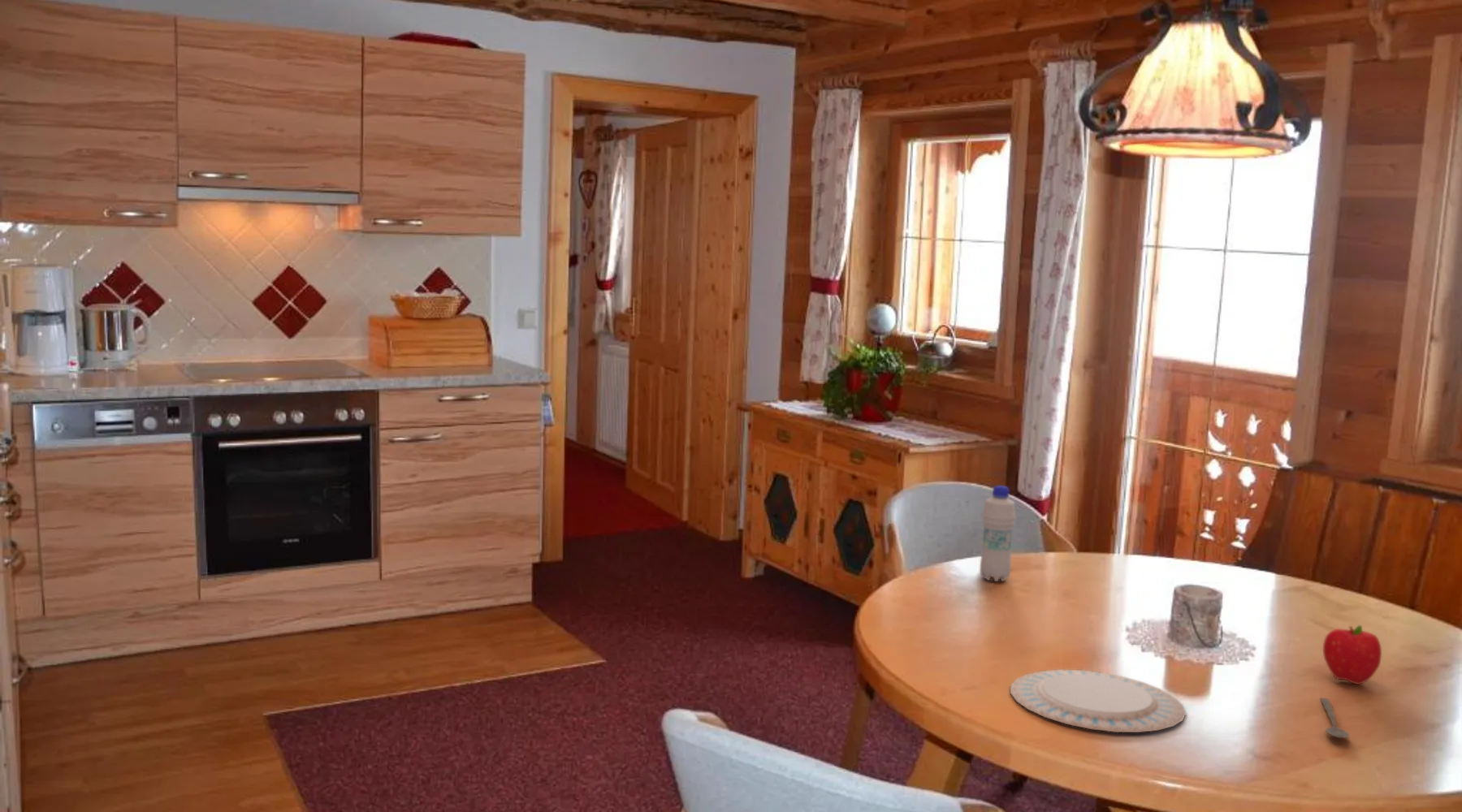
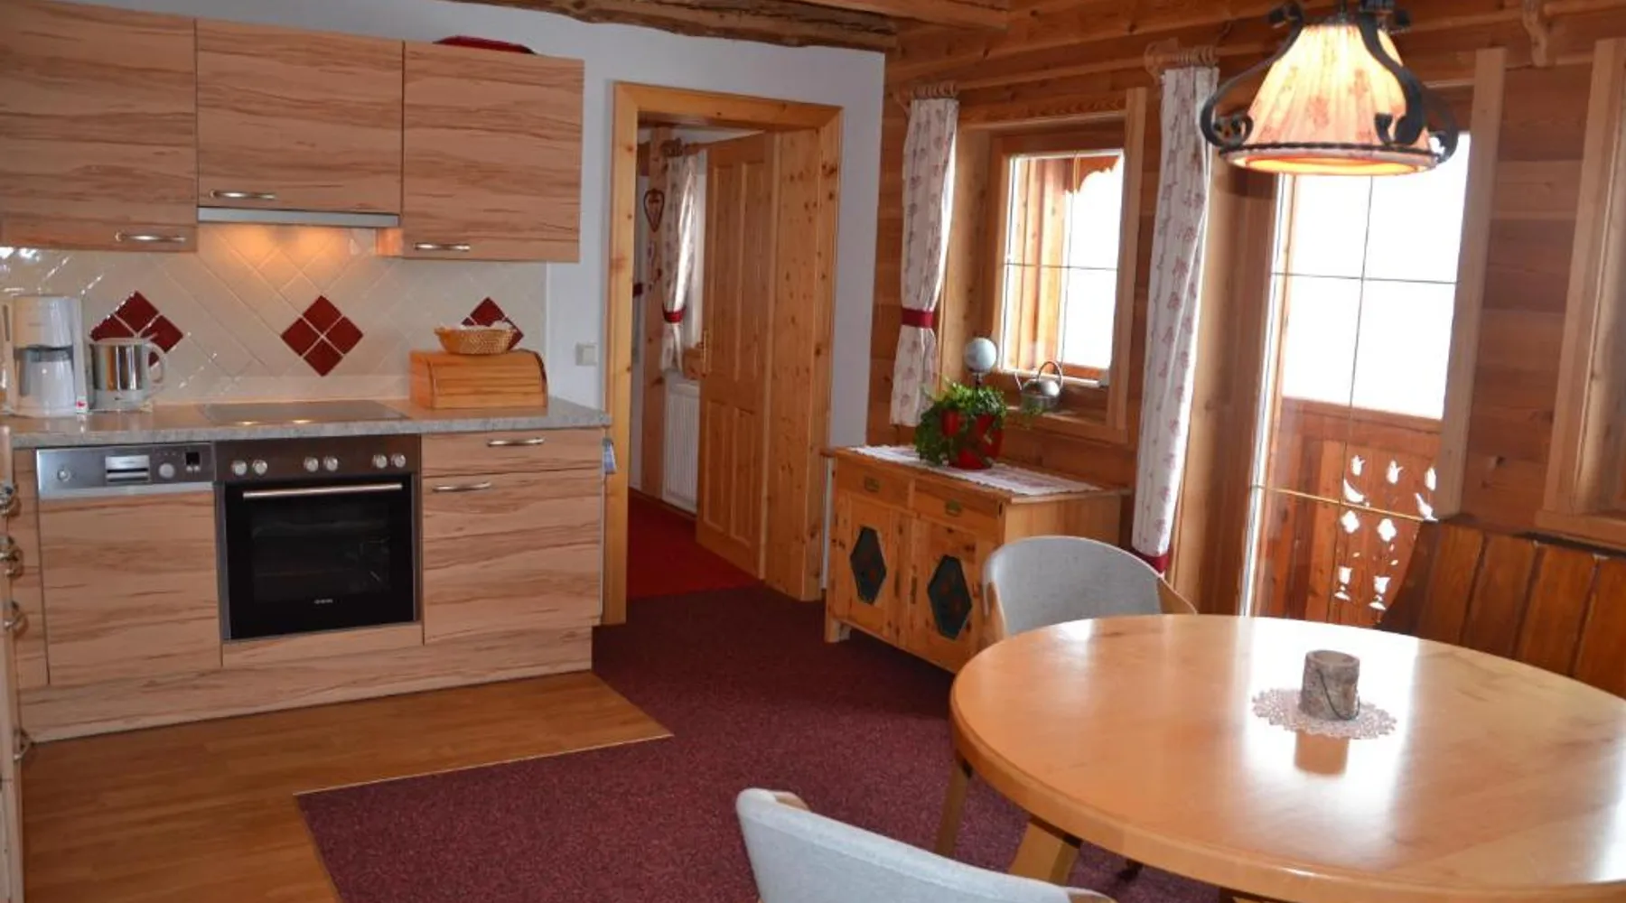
- spoon [1320,697,1350,739]
- fruit [1322,624,1382,685]
- chinaware [1010,669,1187,733]
- bottle [980,485,1016,582]
